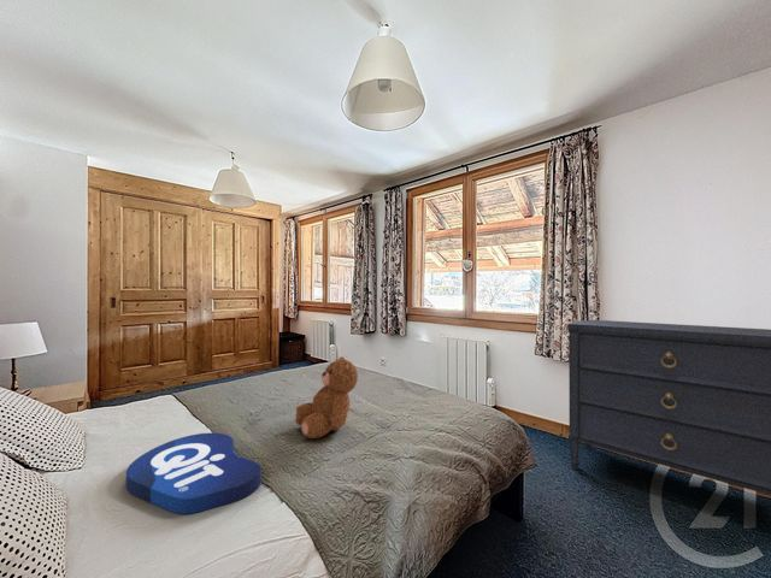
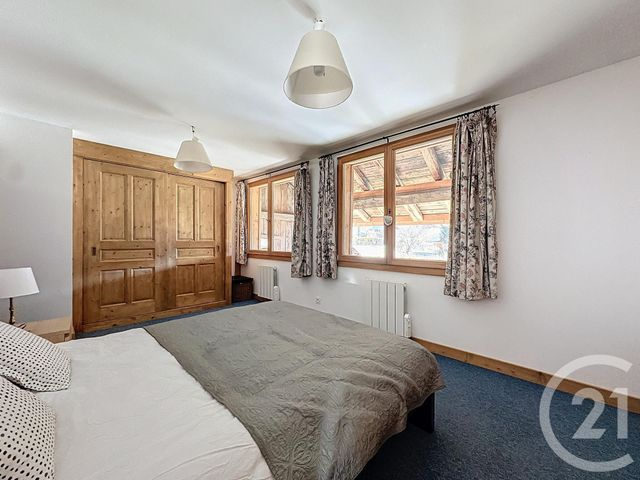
- teddy bear [294,355,359,440]
- logo sign [125,432,263,515]
- dresser [566,319,771,496]
